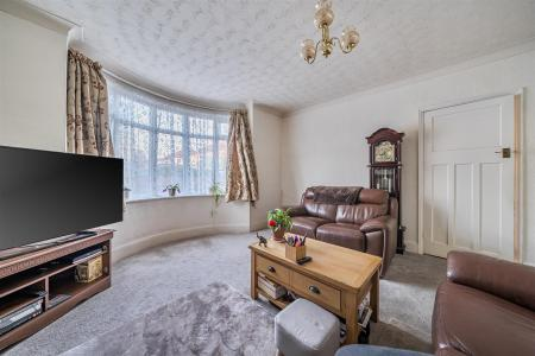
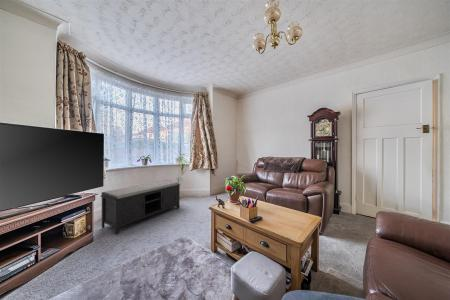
+ bench [100,179,181,235]
